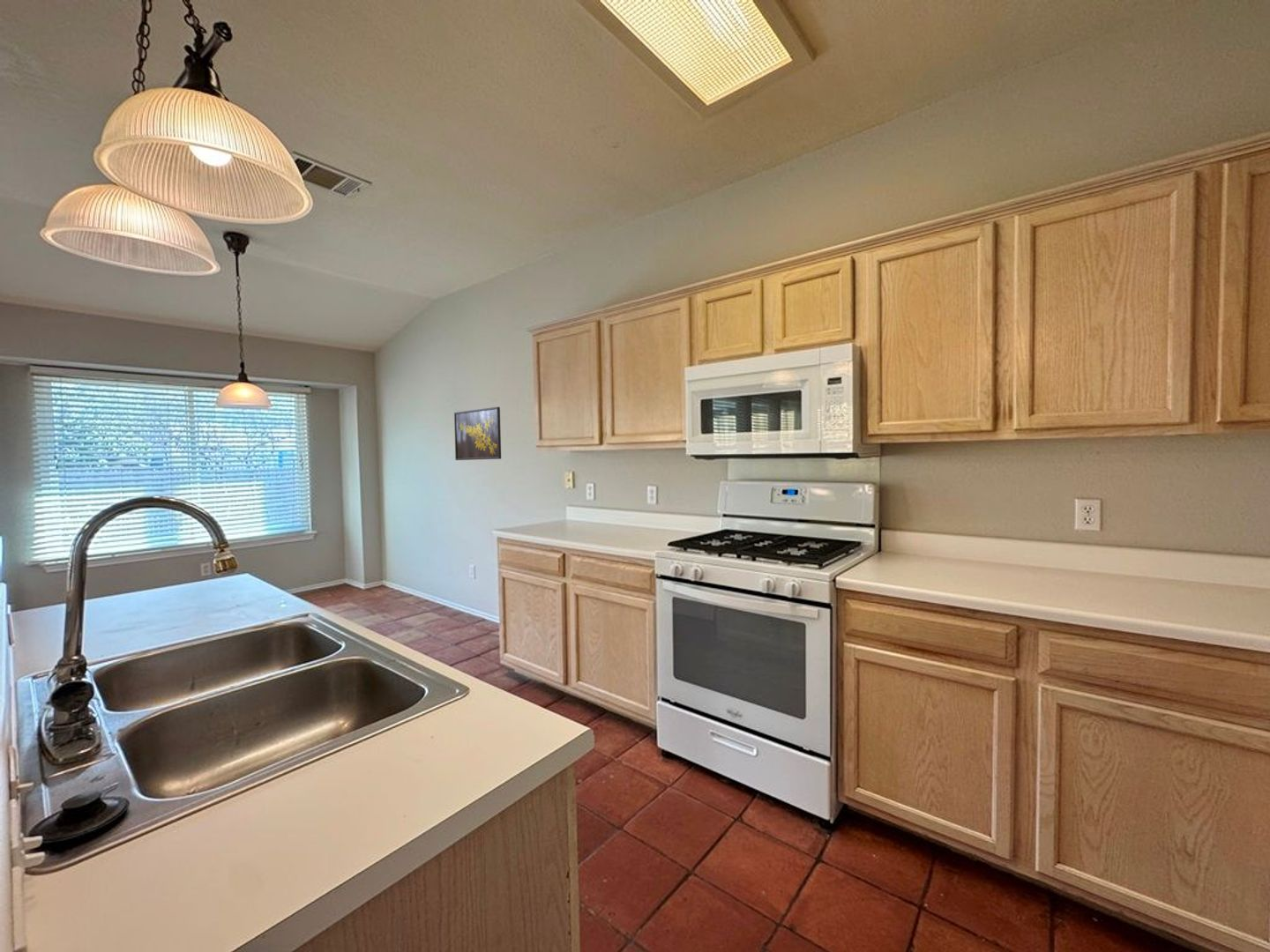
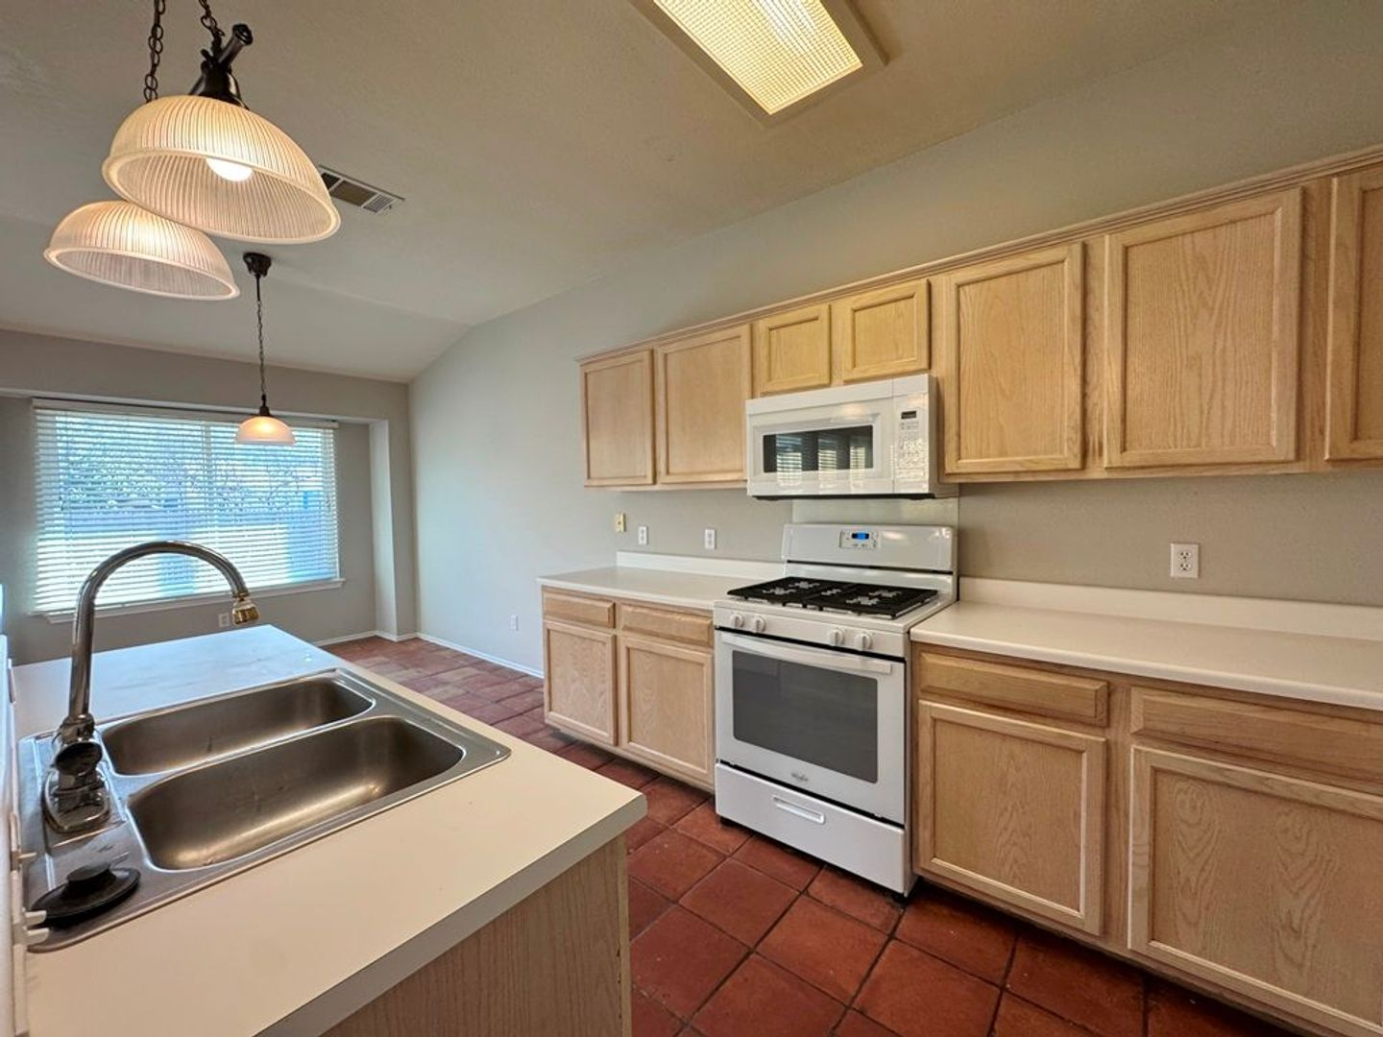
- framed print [453,406,502,461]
